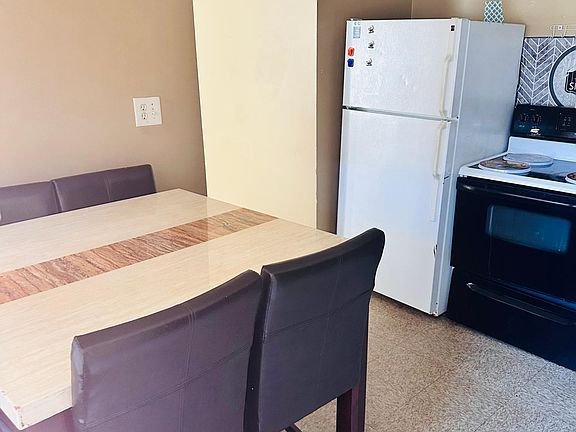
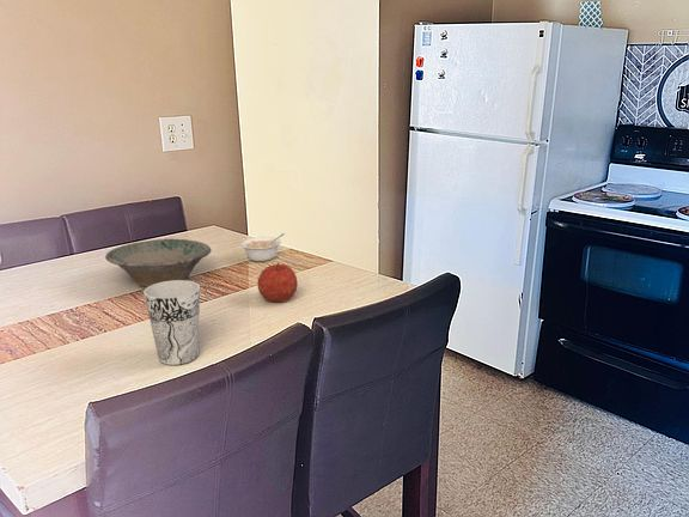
+ legume [240,232,286,262]
+ fruit [256,261,299,303]
+ bowl [104,238,212,288]
+ cup [142,279,201,366]
